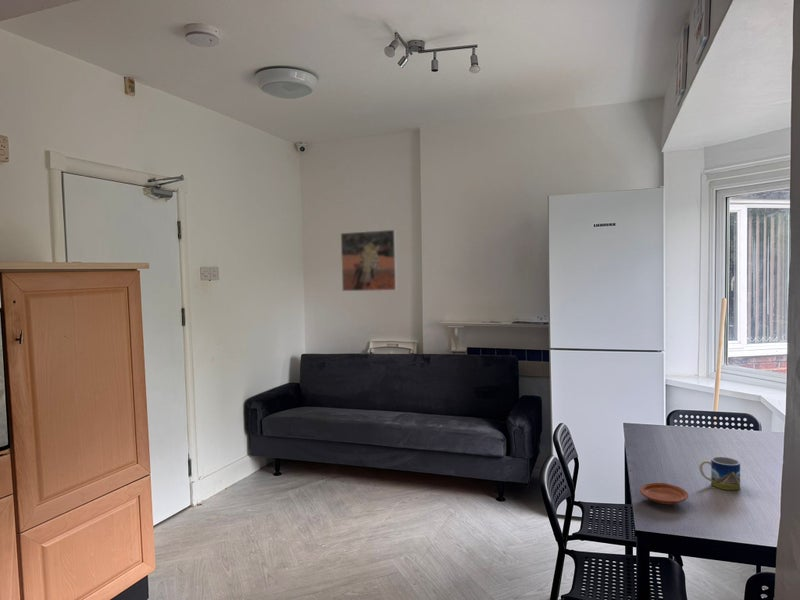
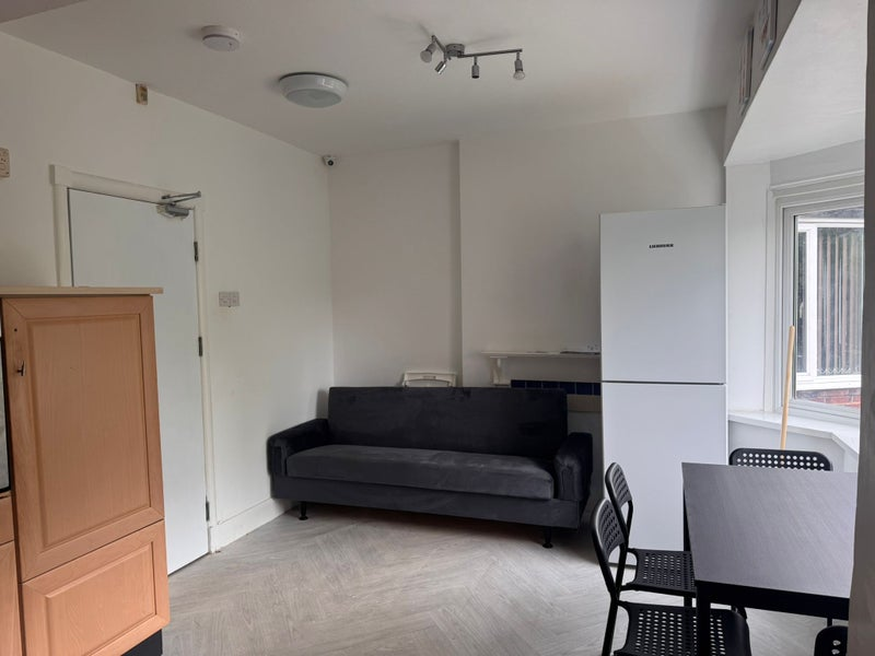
- mug [698,456,741,491]
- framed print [340,229,398,292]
- plate [639,482,689,505]
